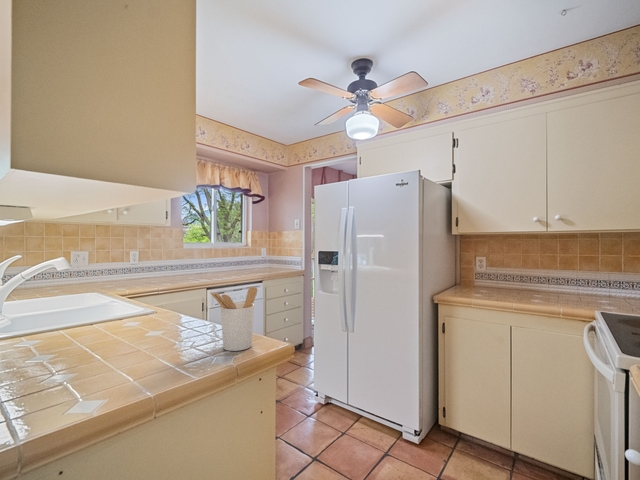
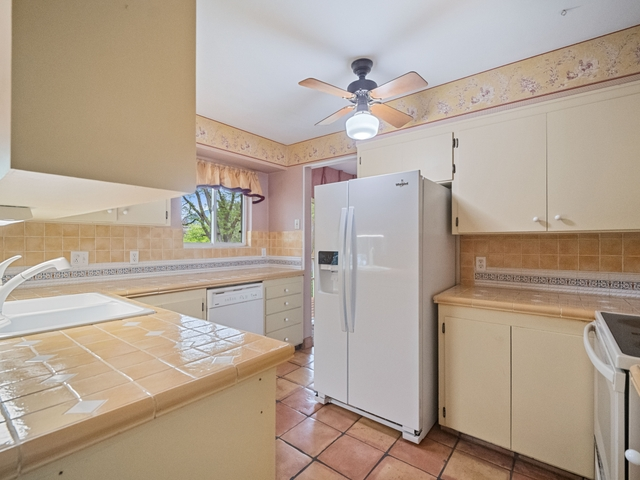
- utensil holder [210,286,258,352]
